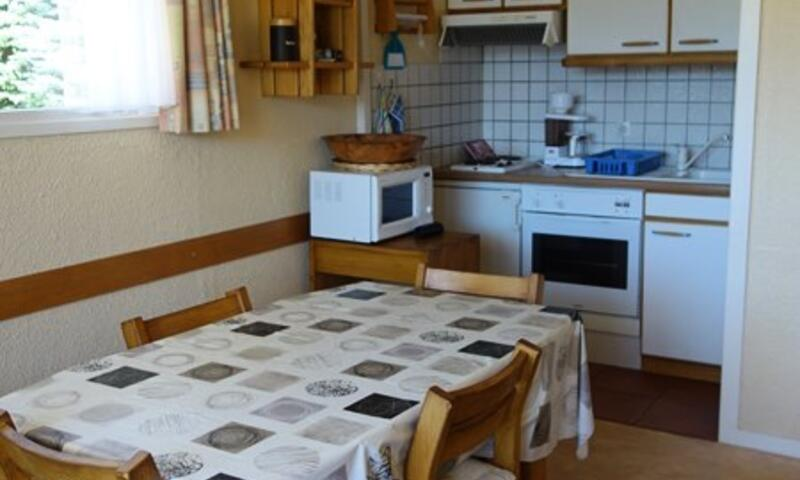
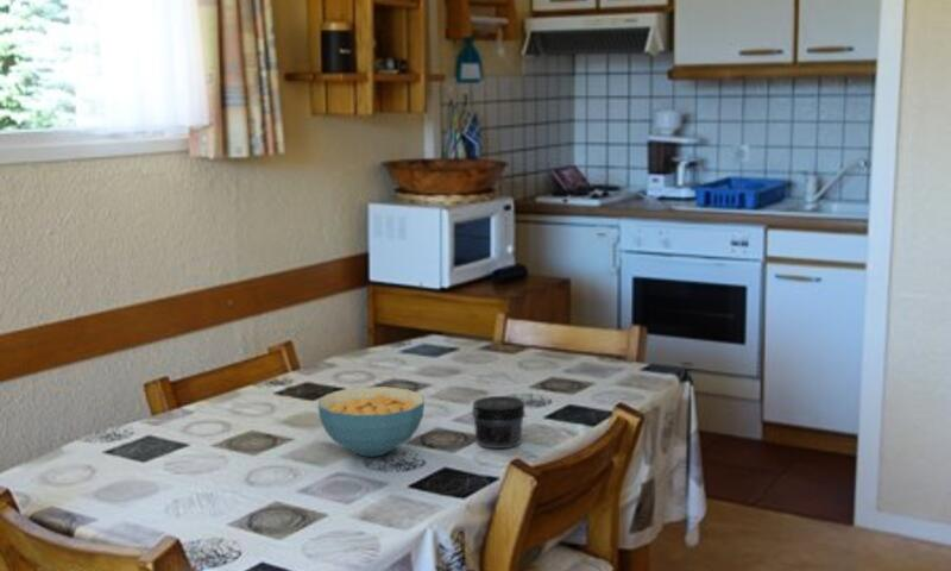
+ cereal bowl [316,385,426,458]
+ jar [471,395,527,450]
